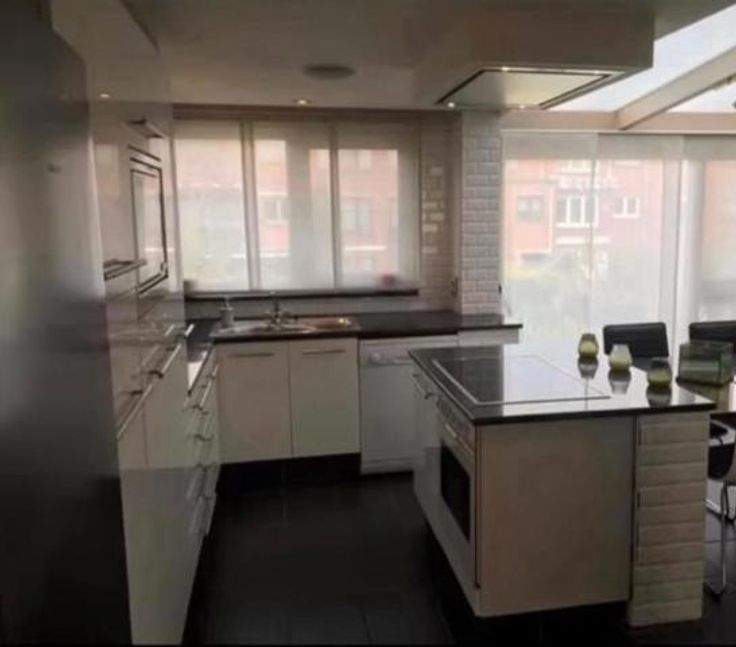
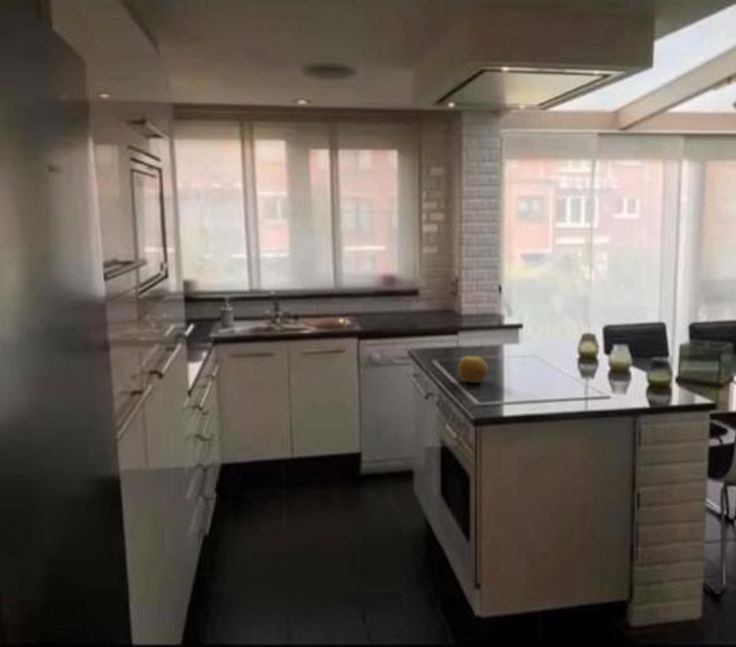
+ fruit [457,355,489,384]
